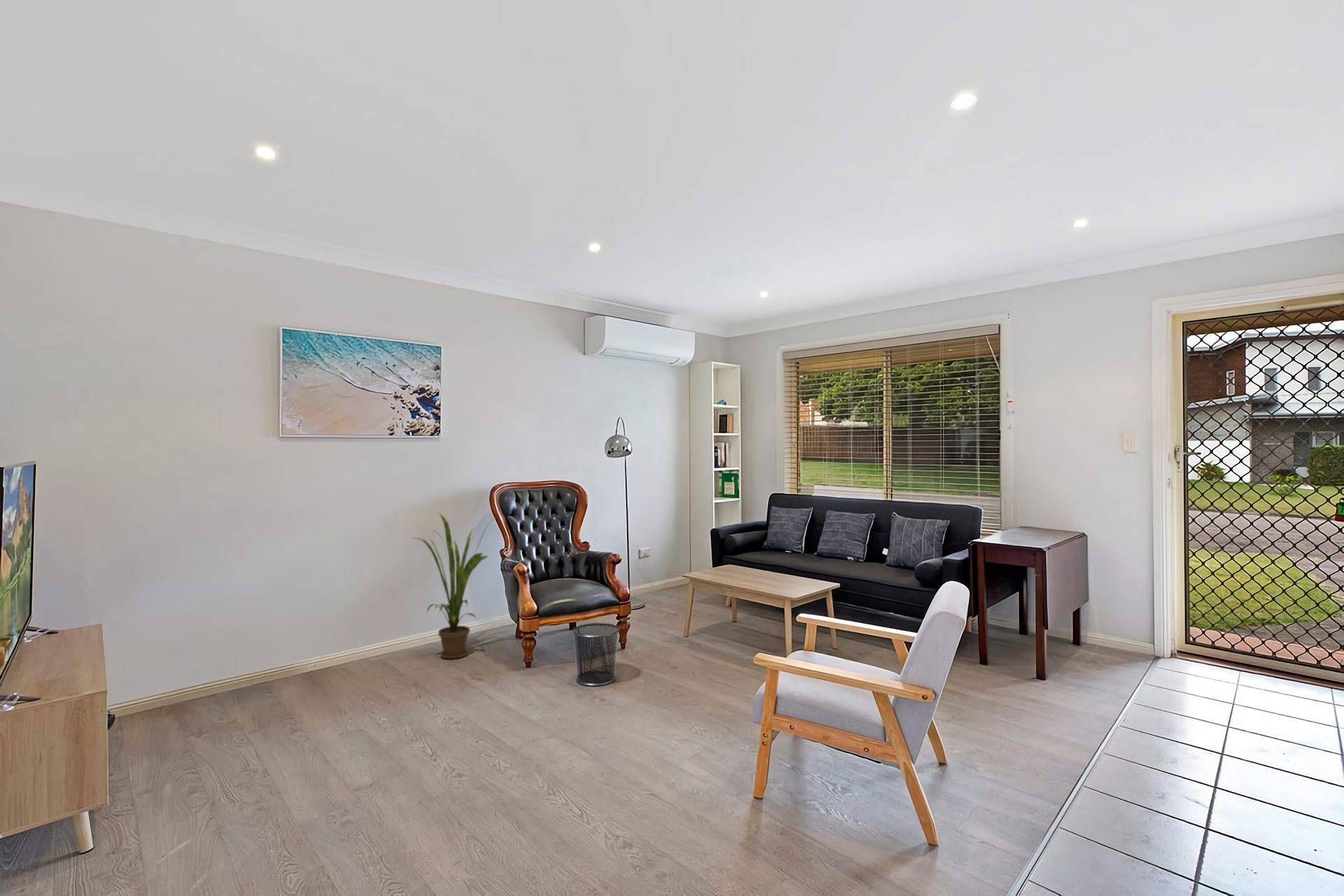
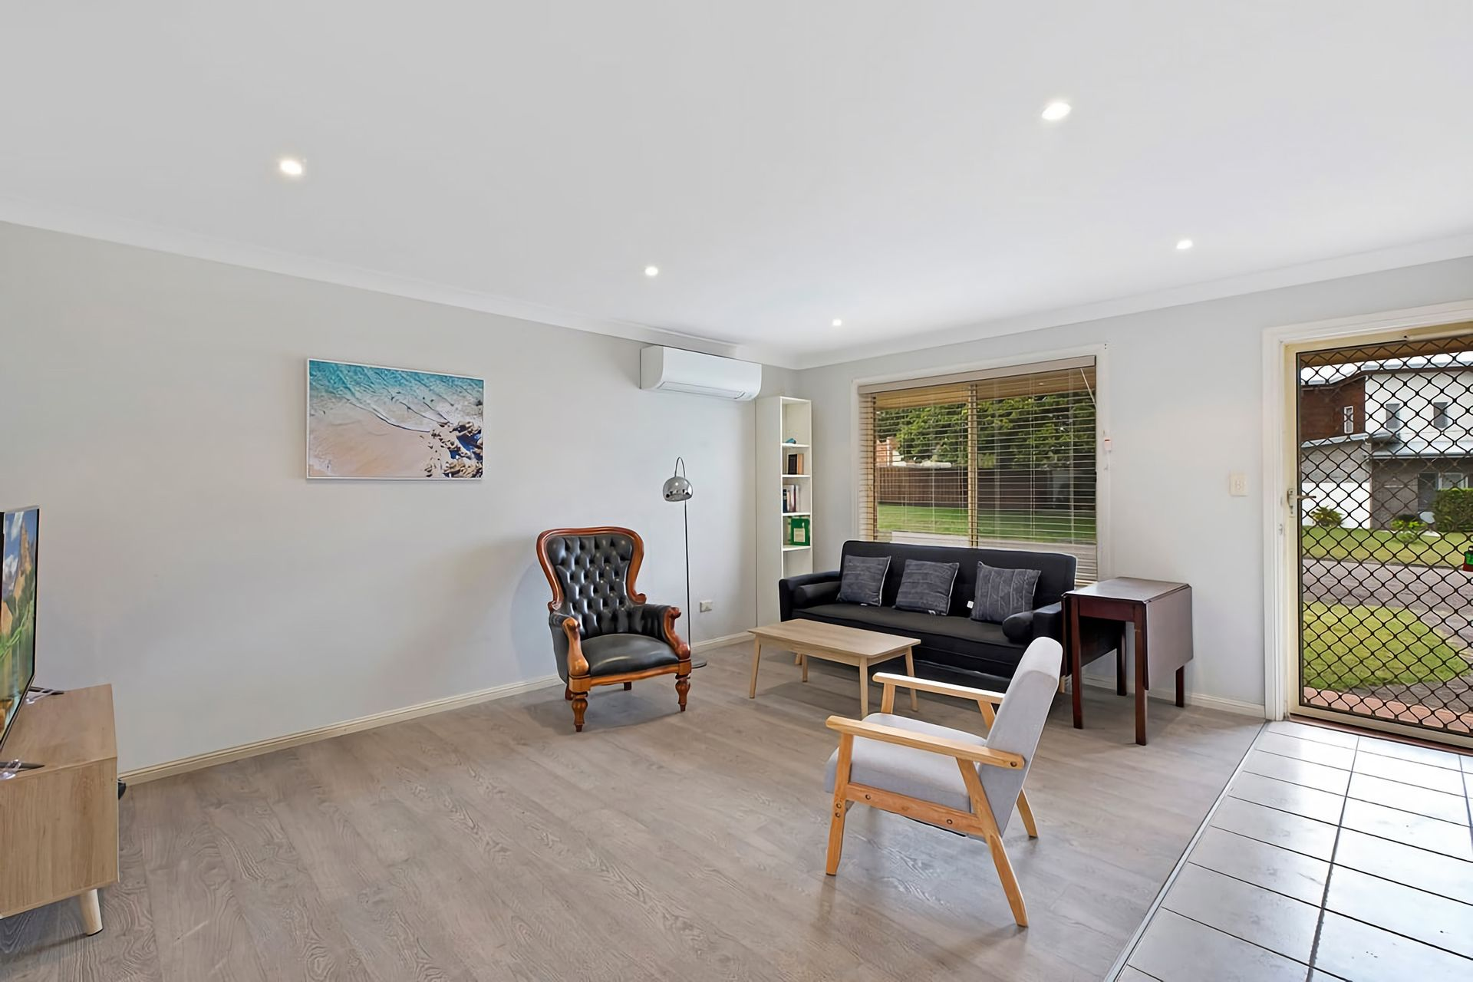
- waste bin [572,622,620,687]
- house plant [411,512,496,659]
